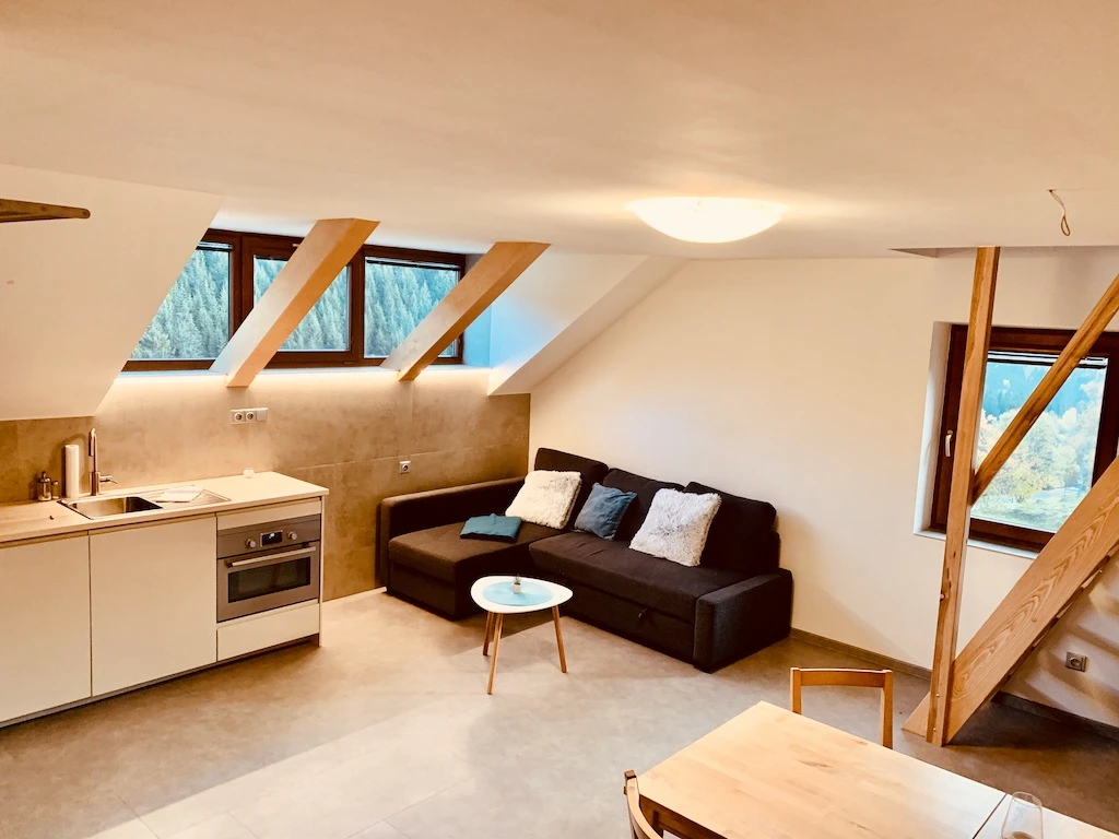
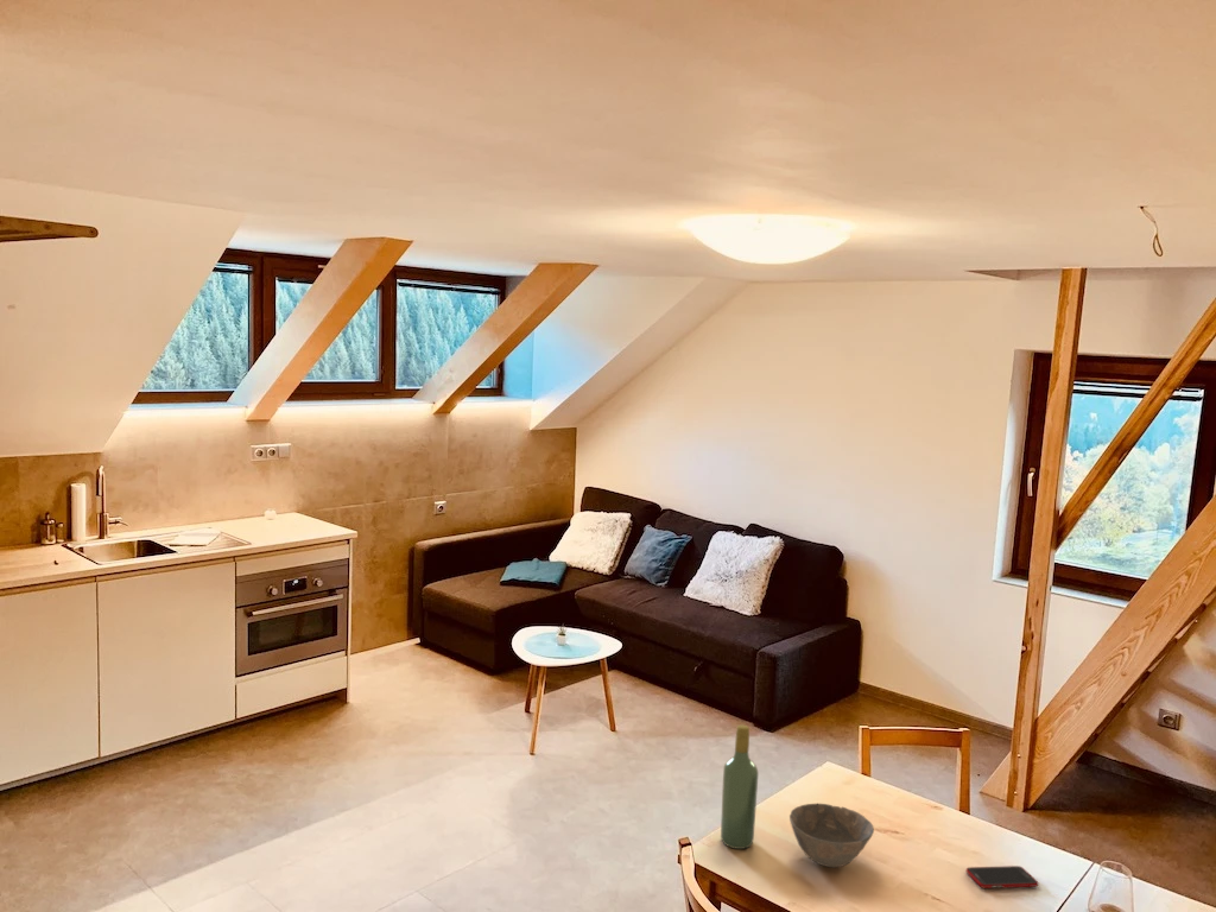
+ wine bottle [720,723,760,850]
+ cell phone [965,864,1039,889]
+ bowl [788,803,875,868]
